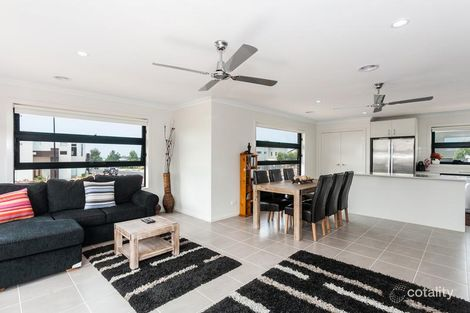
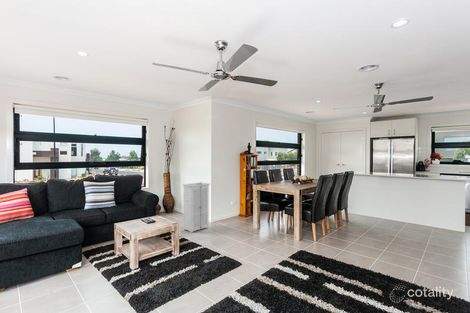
+ storage cabinet [182,181,211,234]
